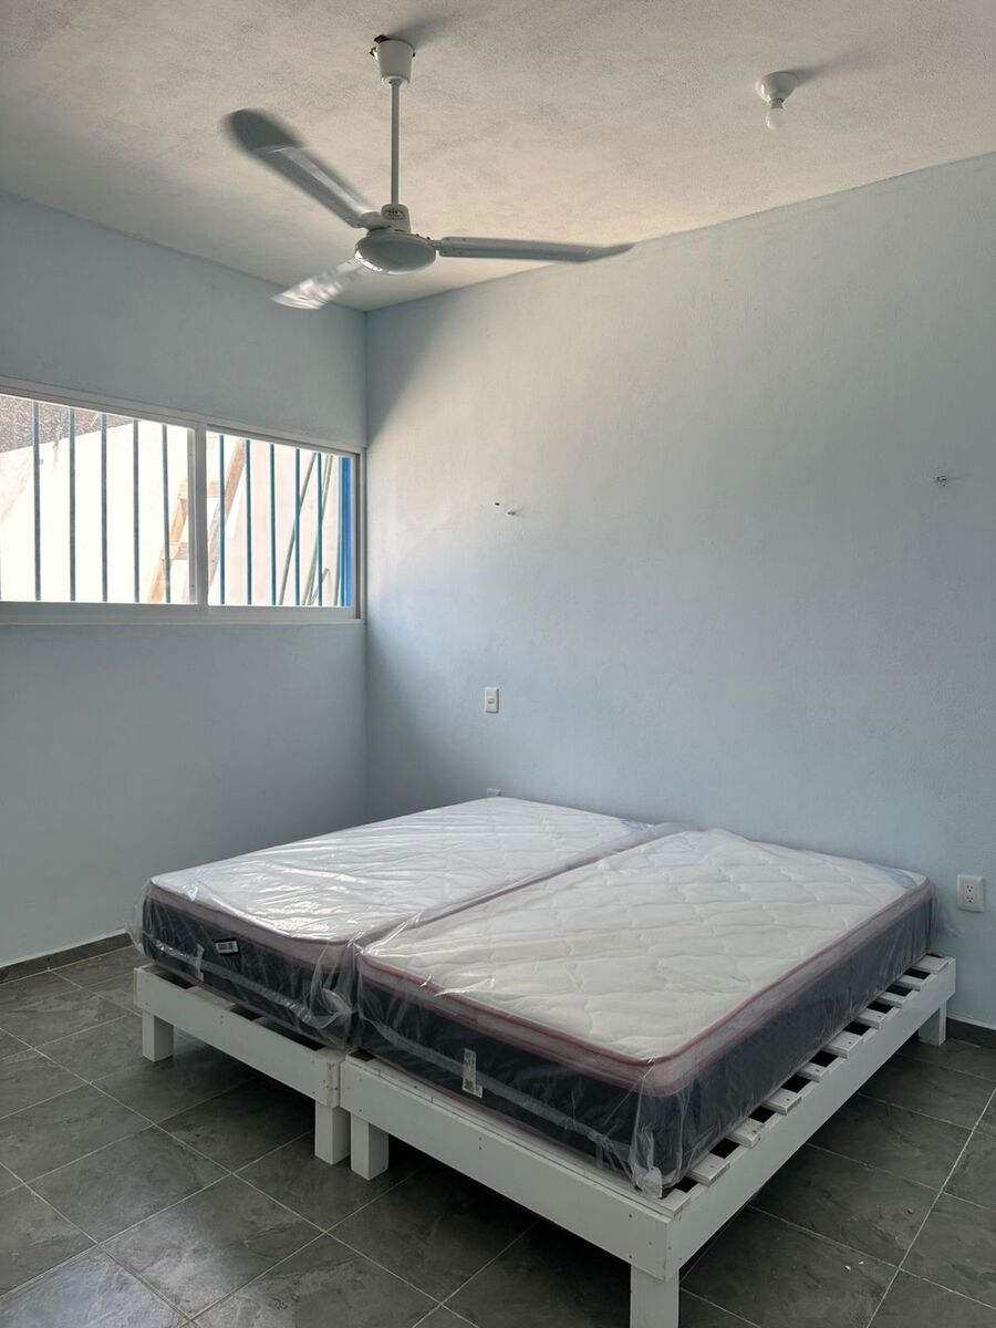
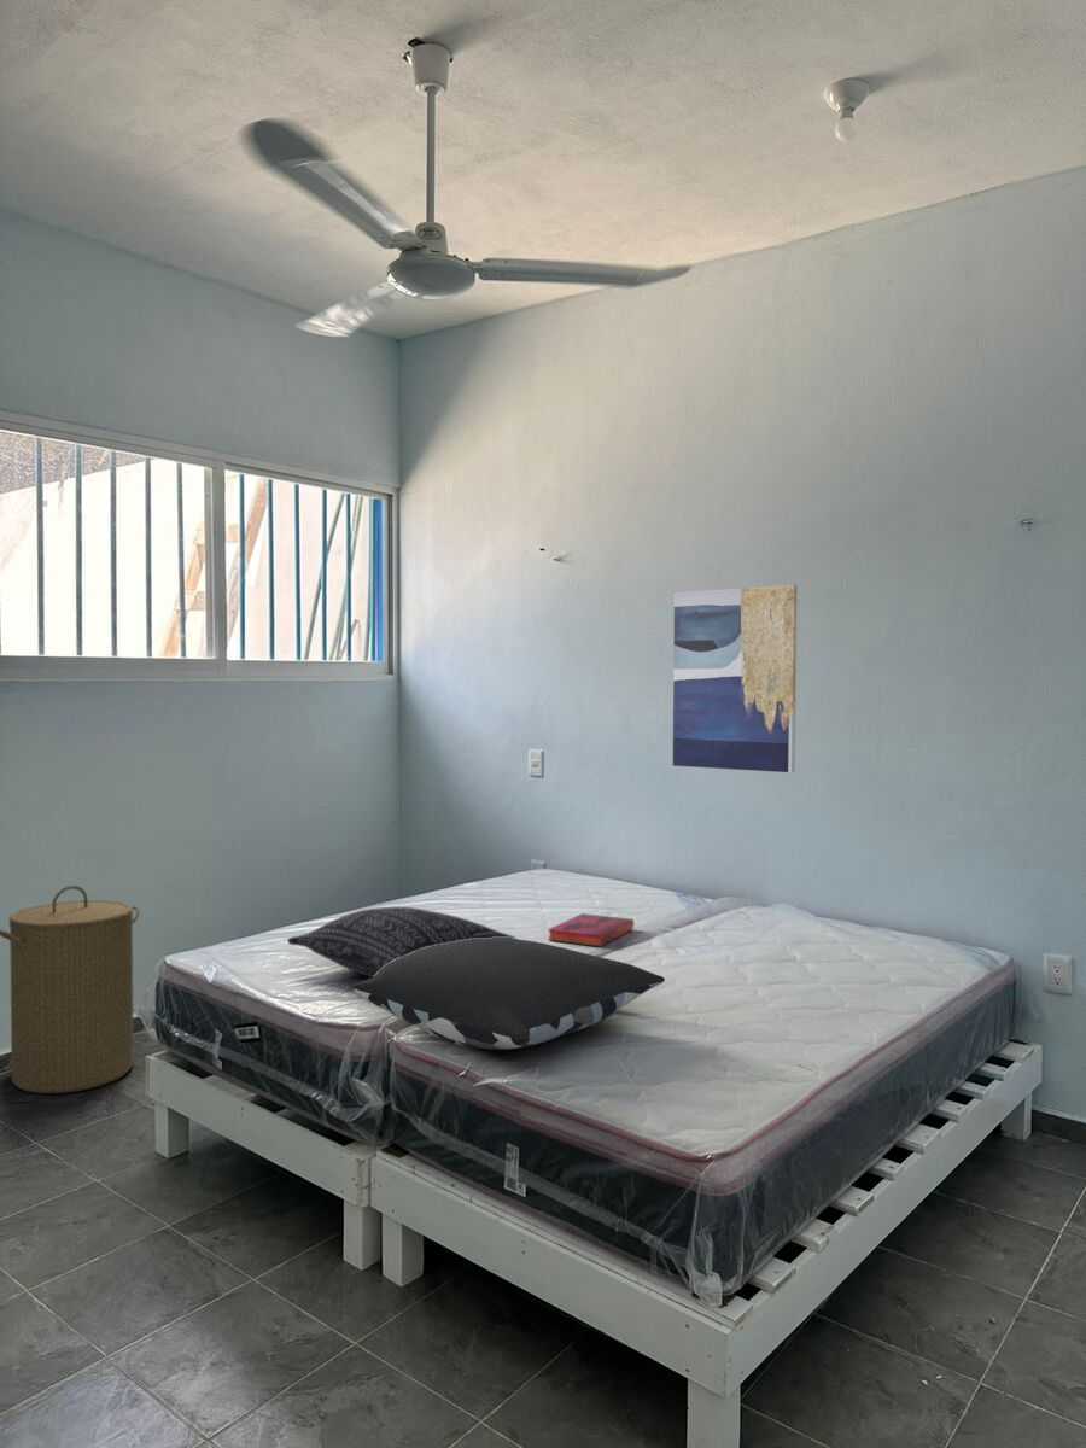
+ pillow [351,938,666,1051]
+ wall art [672,584,799,773]
+ laundry hamper [0,884,141,1094]
+ hardback book [547,912,635,948]
+ pillow [286,906,518,979]
